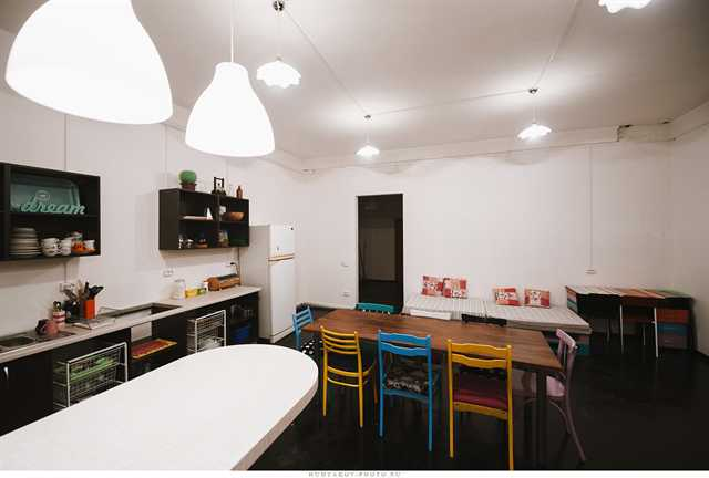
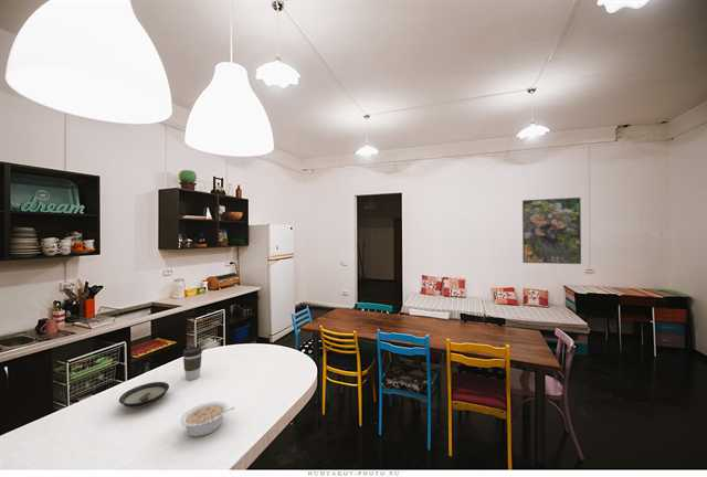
+ legume [180,400,235,437]
+ saucer [118,381,170,410]
+ coffee cup [182,346,203,381]
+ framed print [521,197,582,265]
